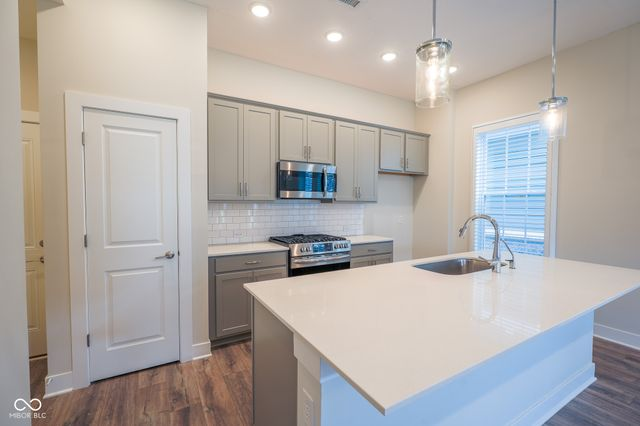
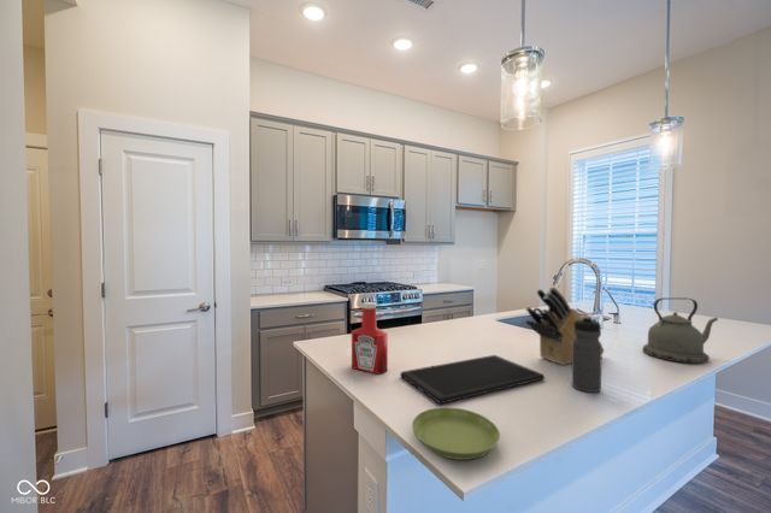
+ knife block [525,285,605,366]
+ soap bottle [351,301,389,375]
+ cutting board [399,354,546,405]
+ water bottle [571,314,604,394]
+ kettle [641,296,719,365]
+ saucer [411,406,501,461]
